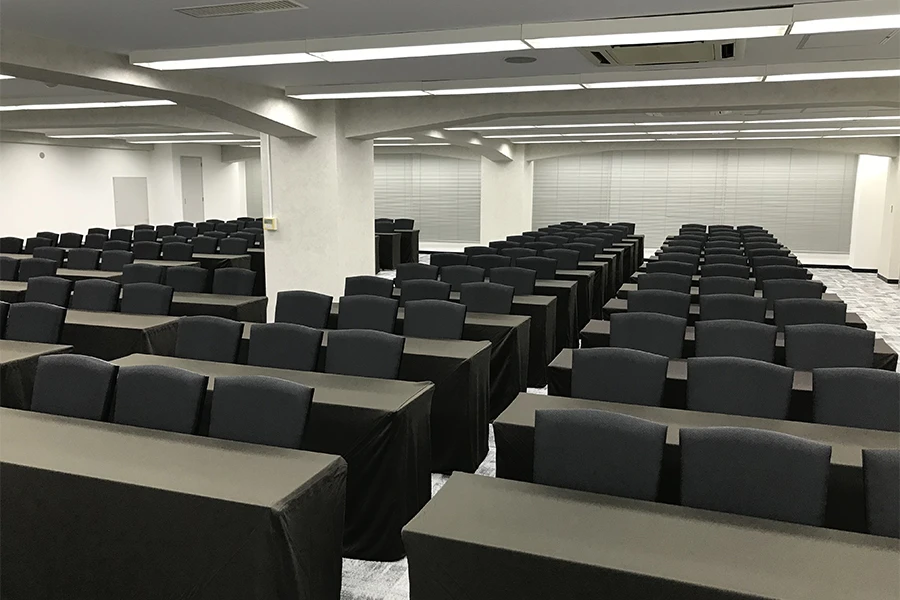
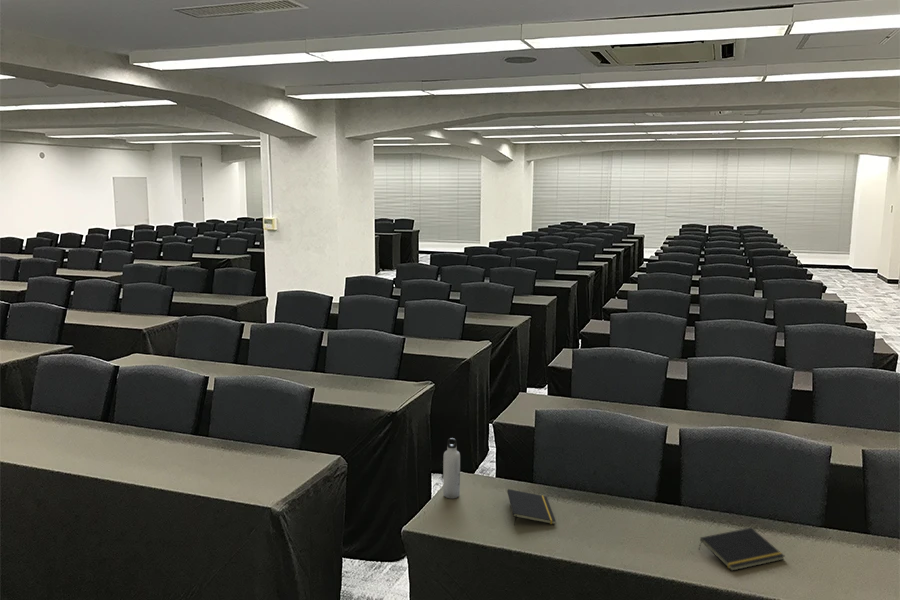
+ notepad [506,488,557,526]
+ water bottle [442,437,461,500]
+ notepad [697,527,786,572]
